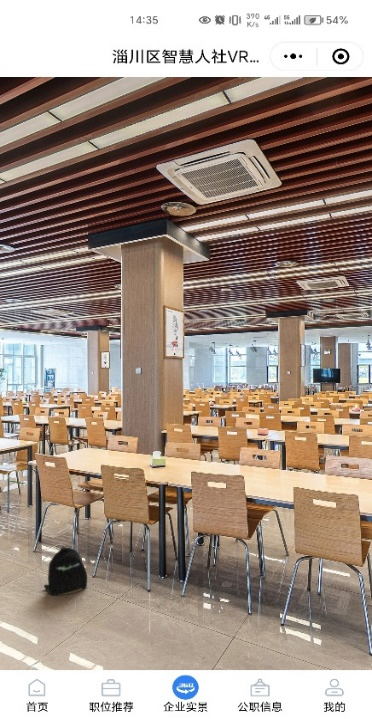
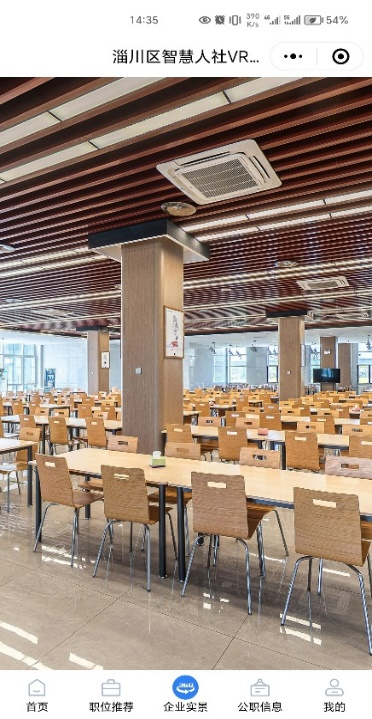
- backpack [43,545,88,597]
